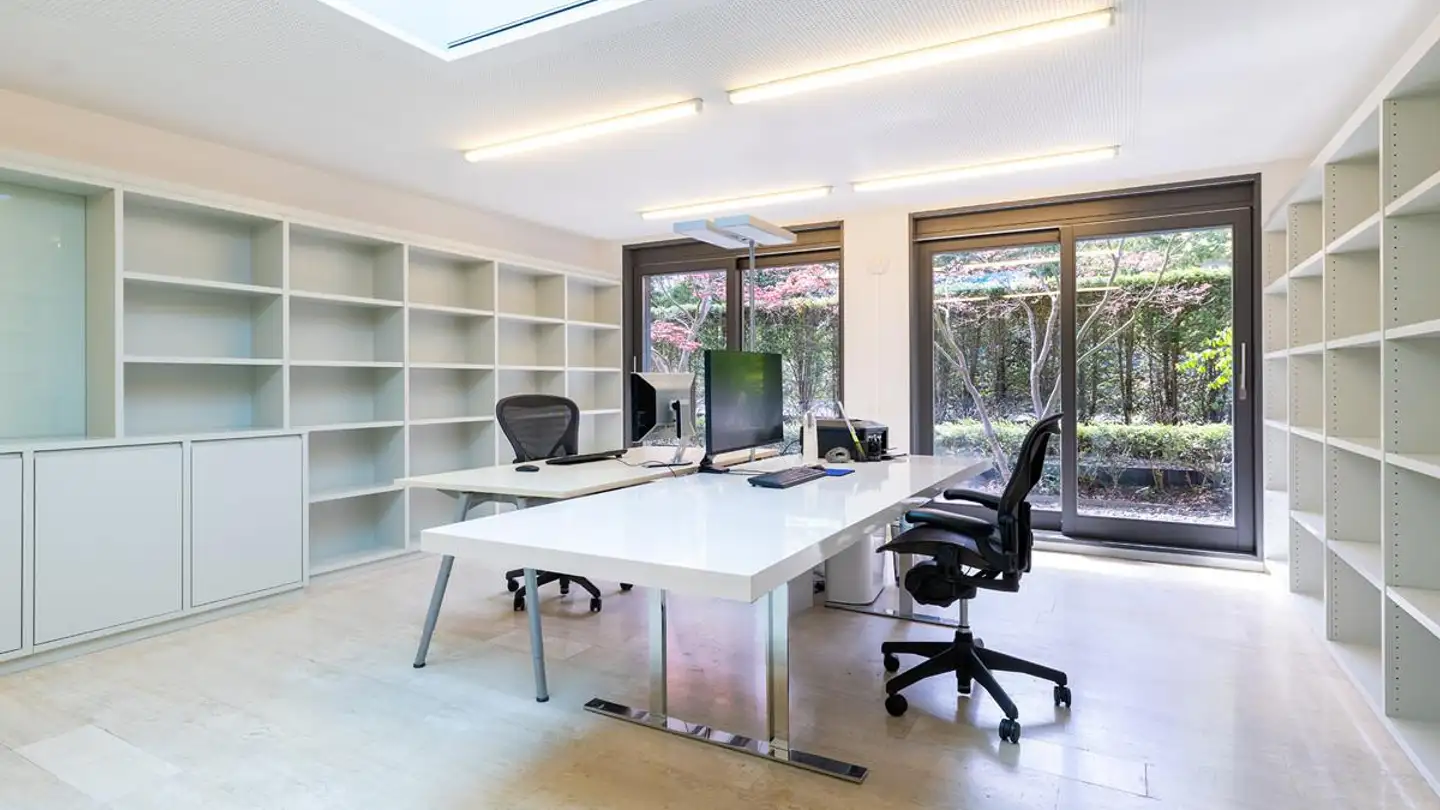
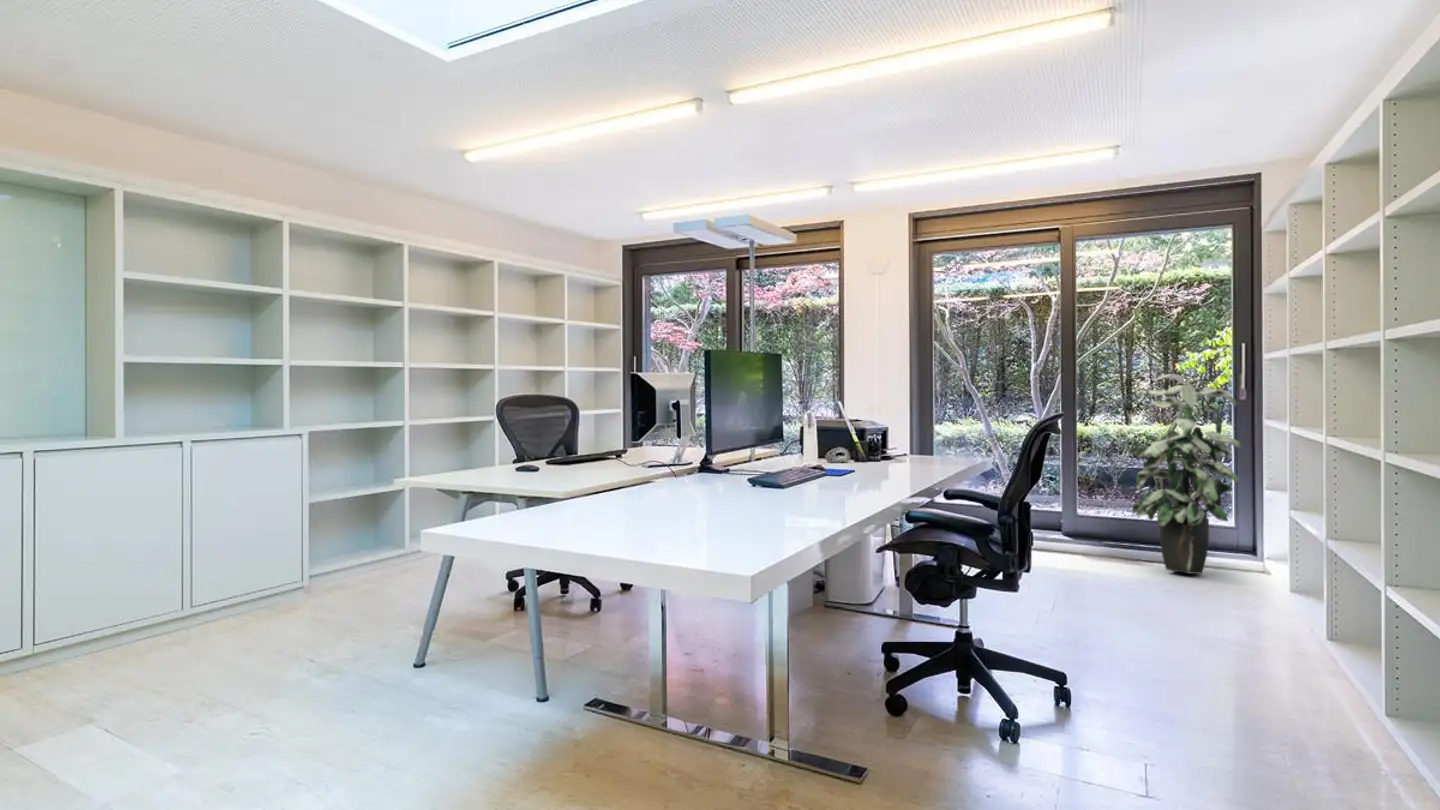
+ indoor plant [1124,373,1242,575]
